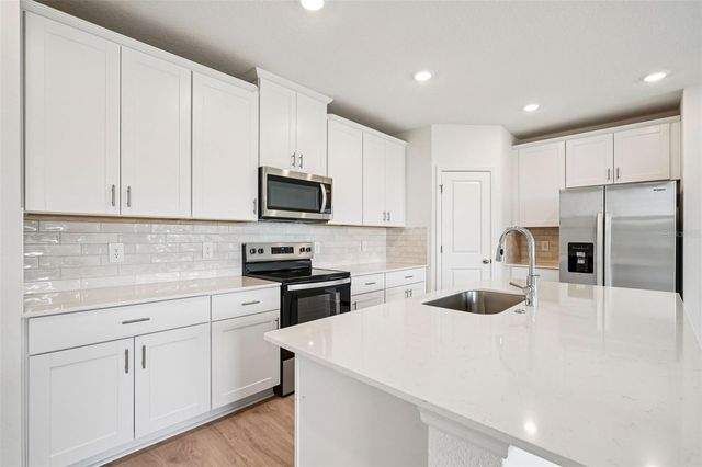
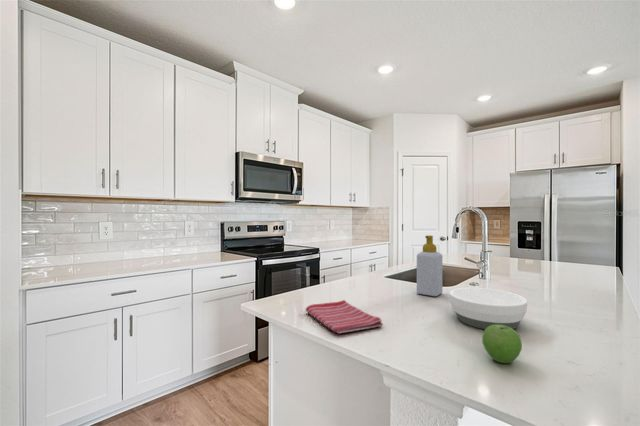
+ bowl [449,287,529,330]
+ dish towel [305,299,384,335]
+ fruit [481,325,523,364]
+ soap bottle [416,234,443,297]
